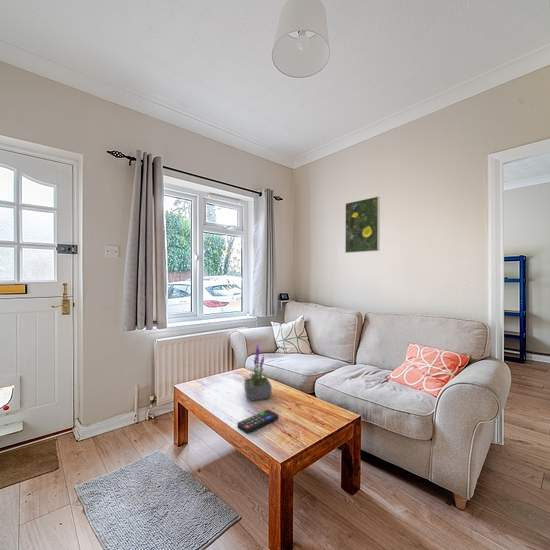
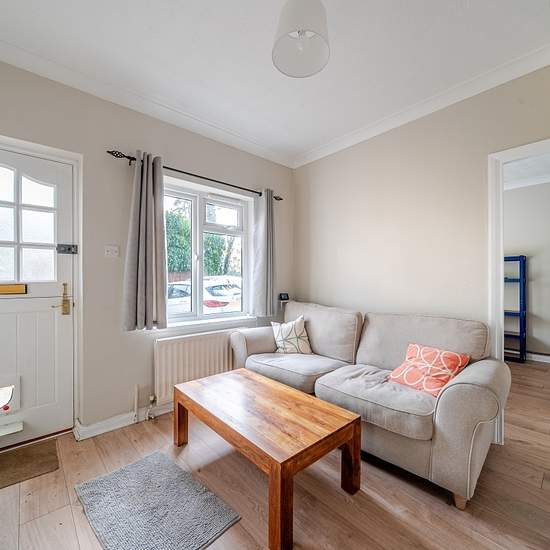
- potted plant [243,341,272,402]
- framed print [344,196,381,254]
- remote control [237,409,279,435]
